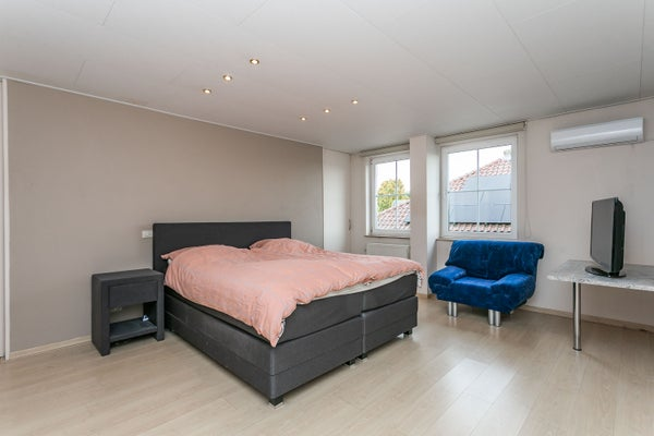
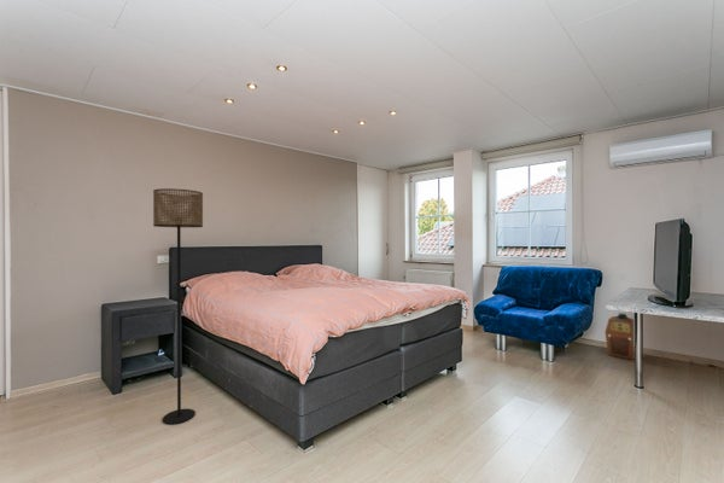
+ floor lamp [152,187,204,425]
+ speaker [603,312,635,361]
